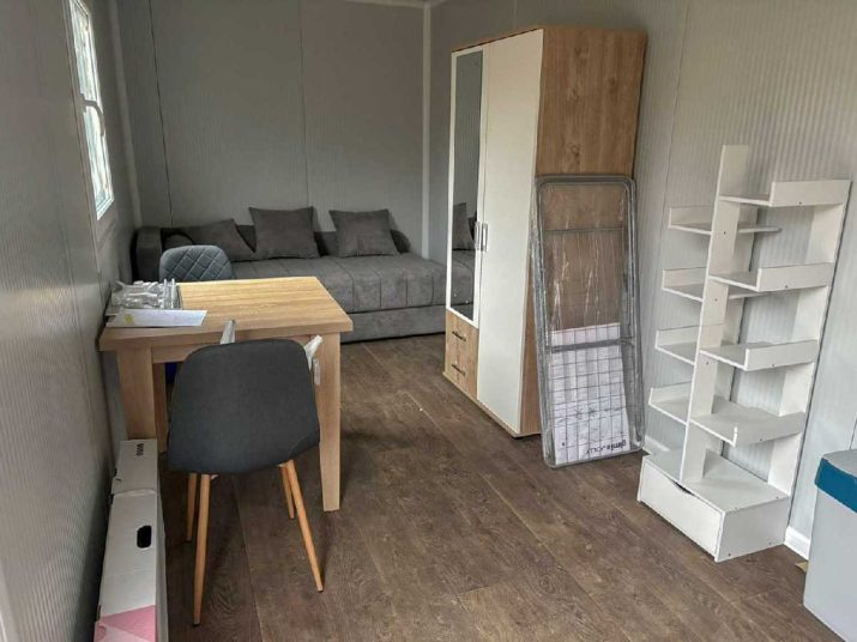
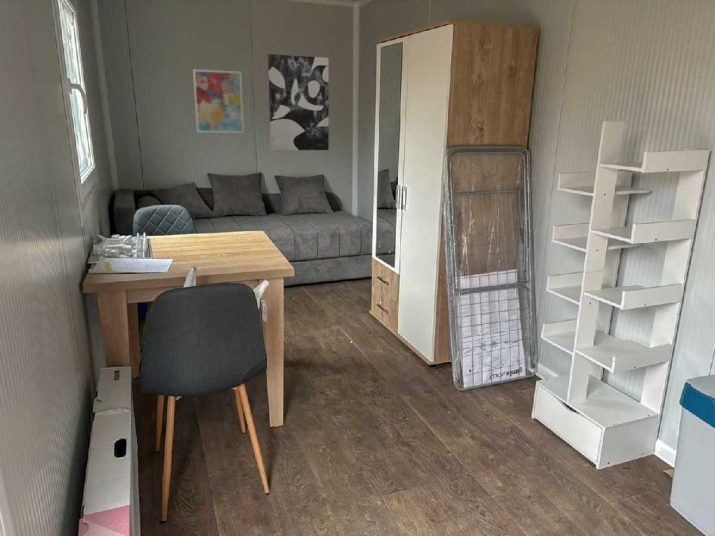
+ wall art [192,69,245,134]
+ wall art [267,53,330,151]
